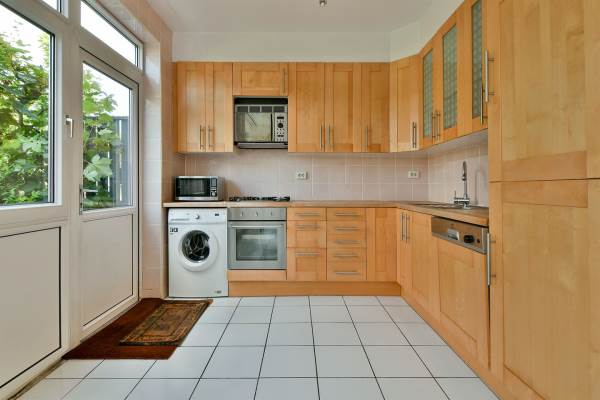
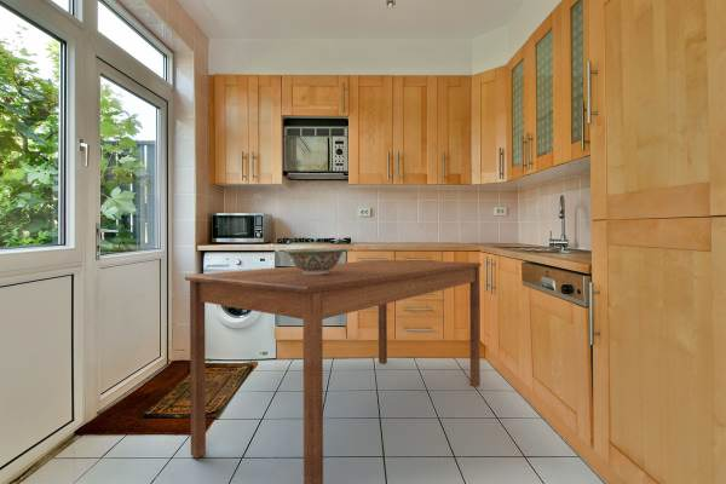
+ decorative bowl [283,247,347,275]
+ dining table [184,259,482,484]
